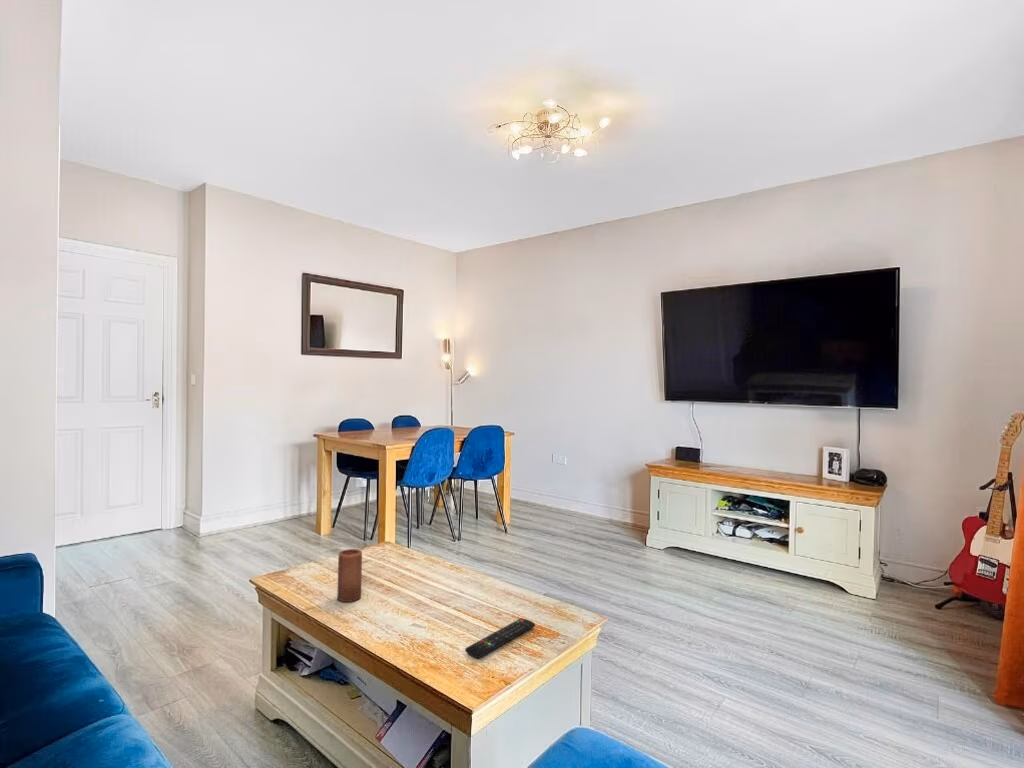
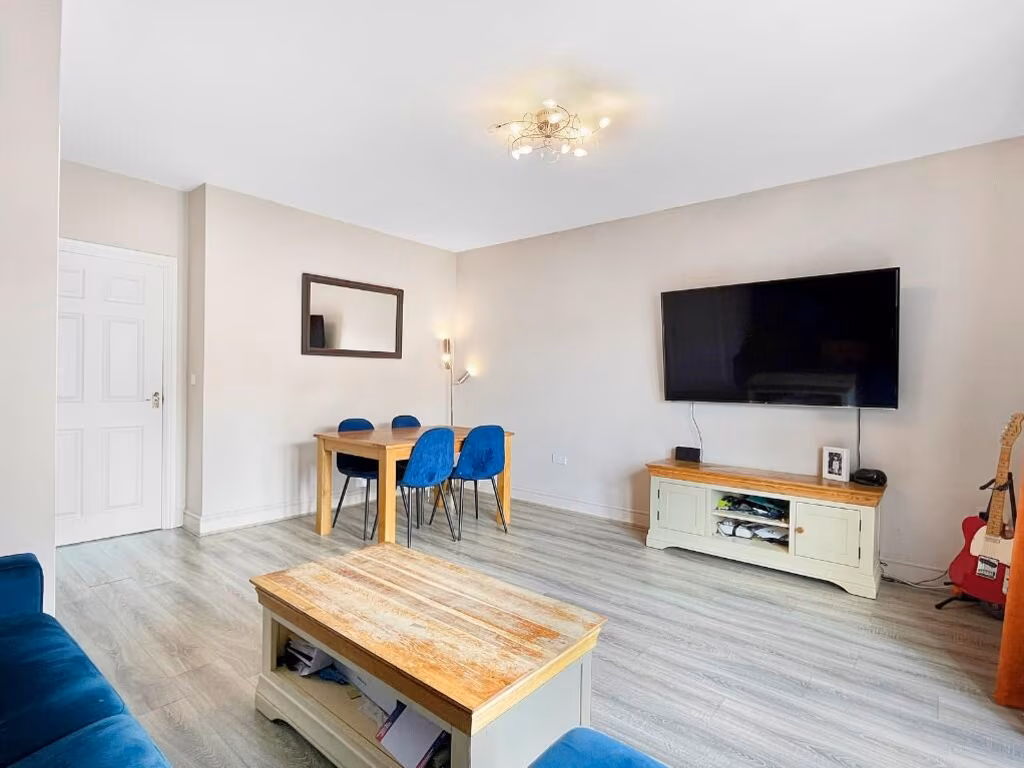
- candle [336,548,363,603]
- remote control [464,617,536,659]
